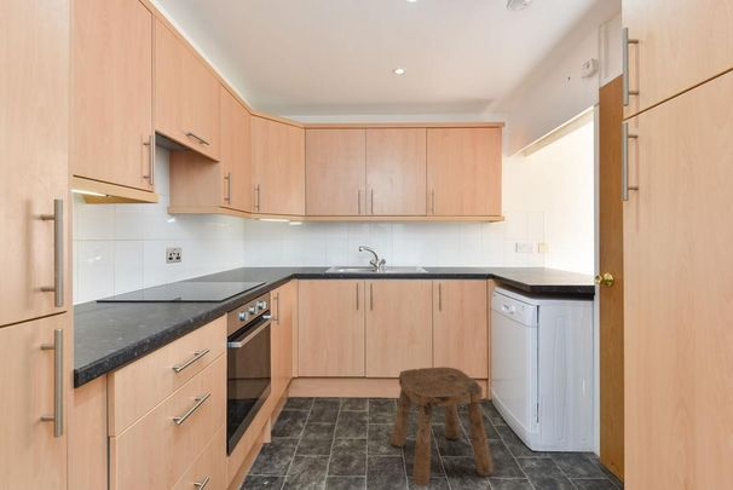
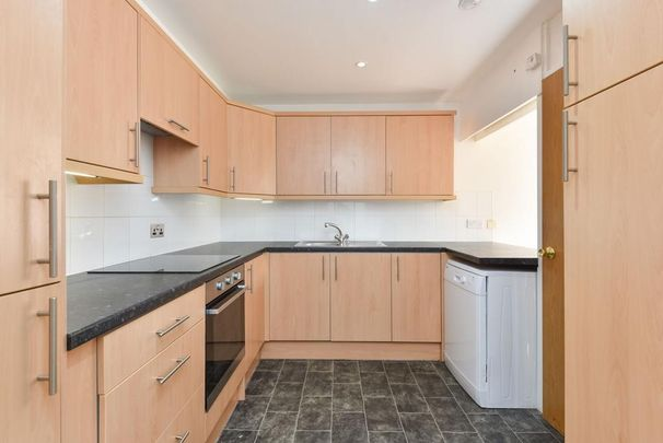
- stool [389,365,494,488]
